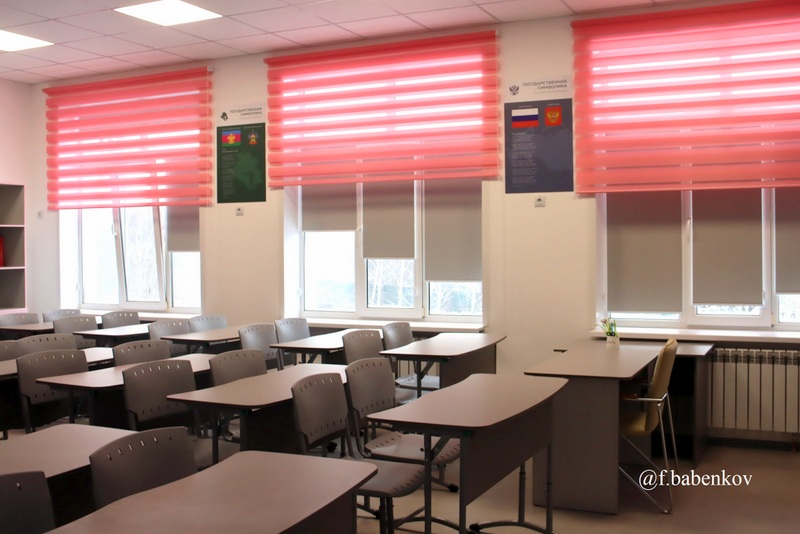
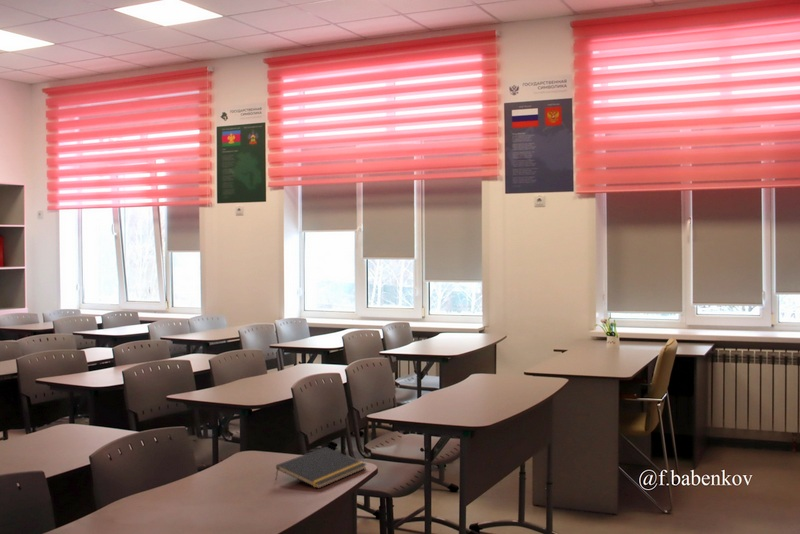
+ notepad [274,446,368,490]
